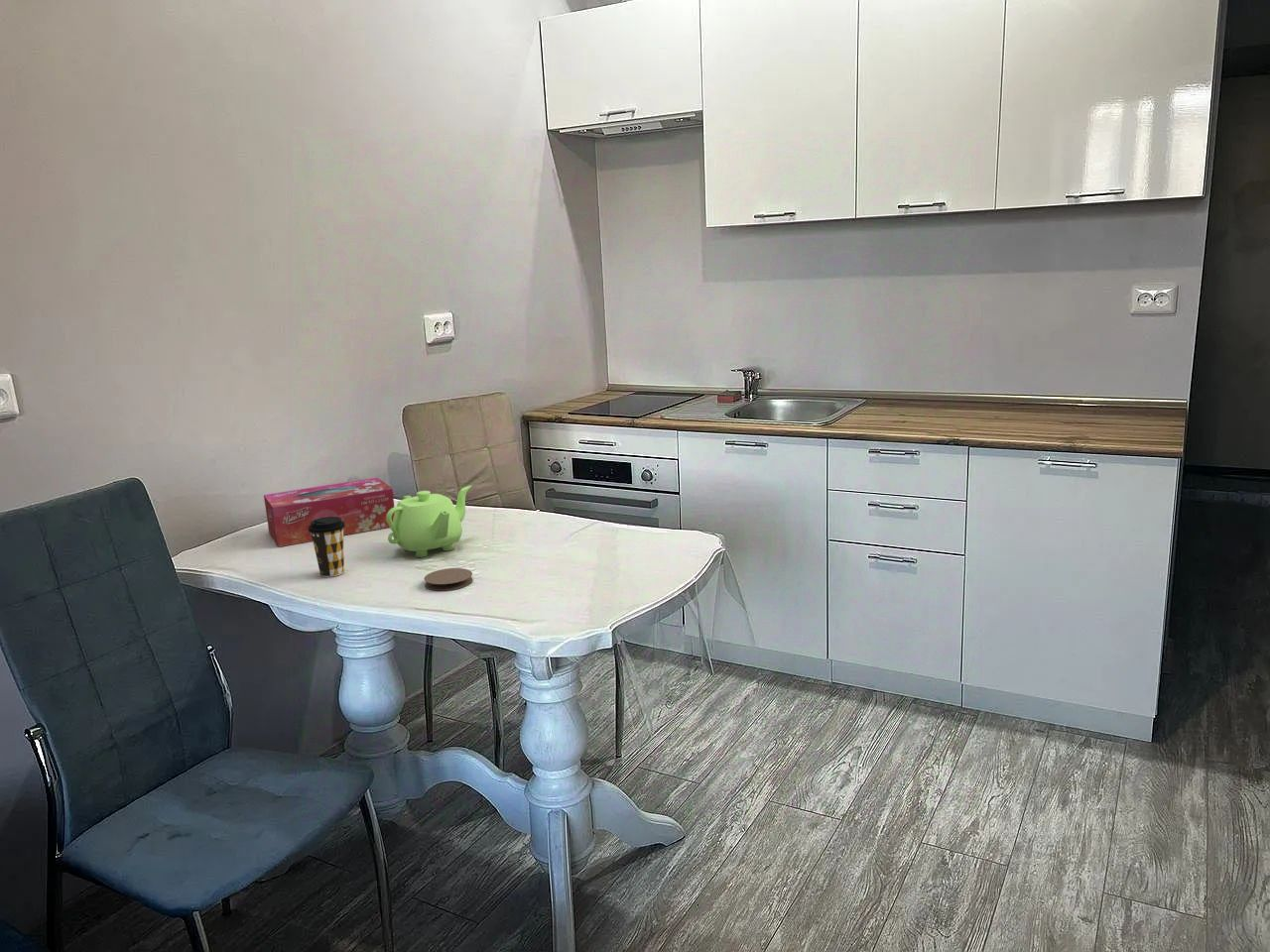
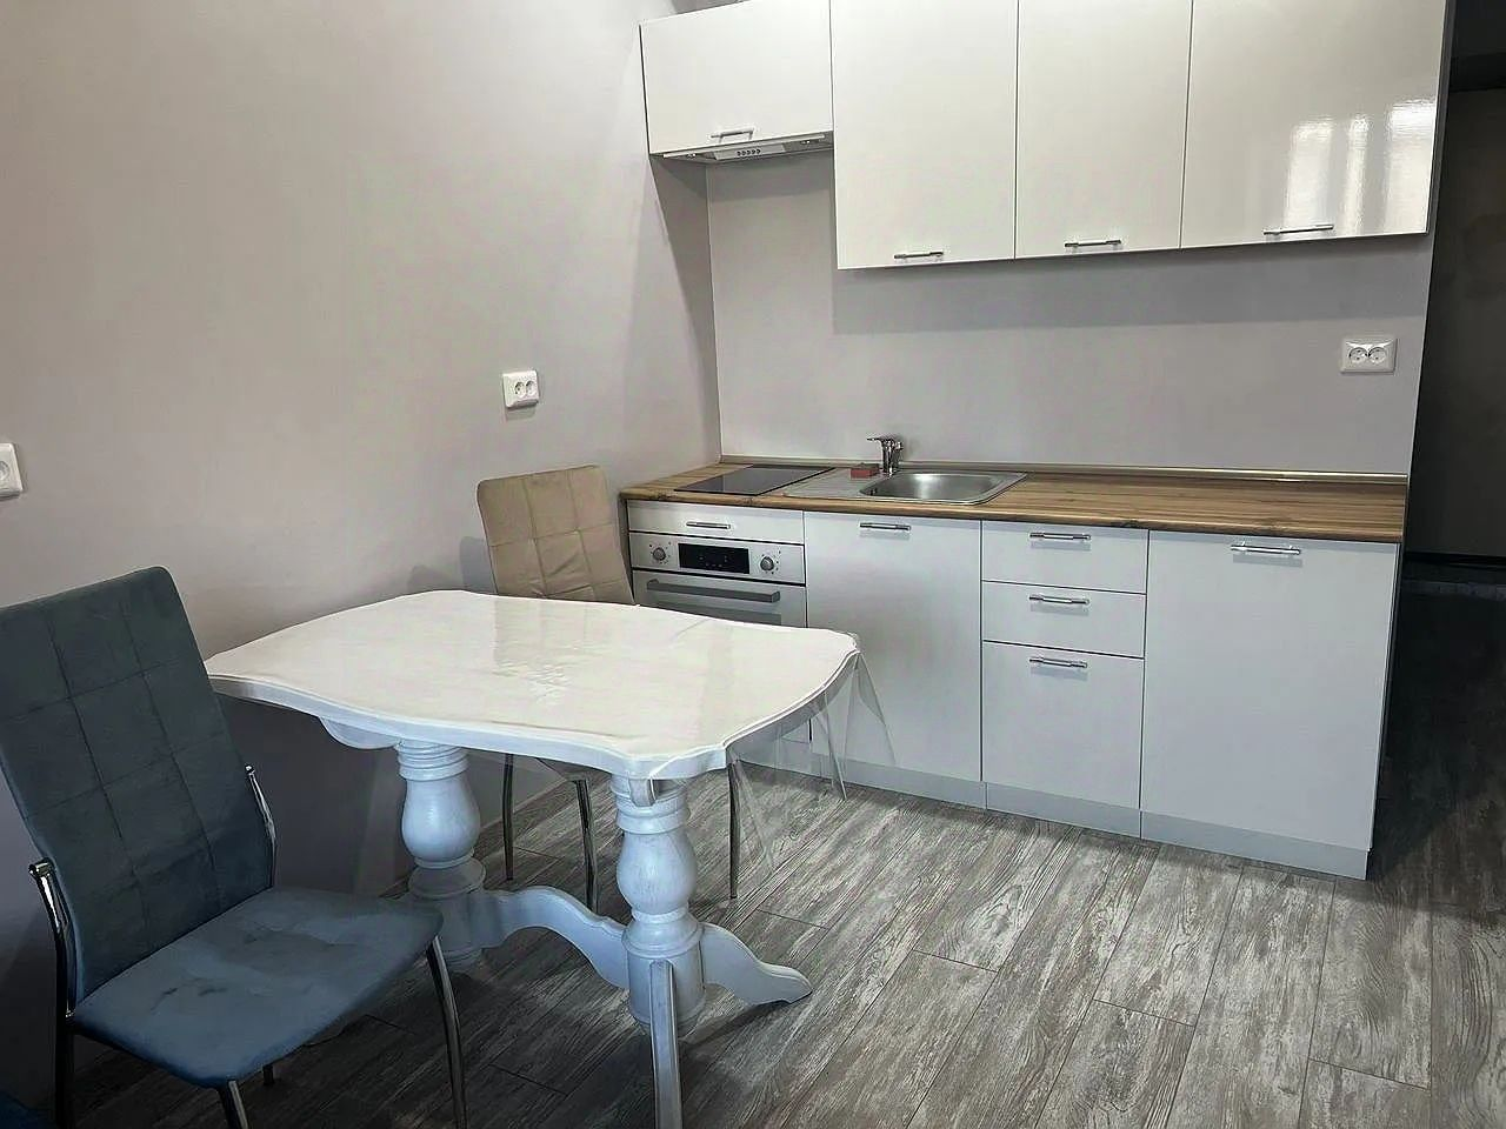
- coaster [423,567,474,591]
- tissue box [263,477,395,547]
- coffee cup [309,517,345,578]
- teapot [386,485,472,558]
